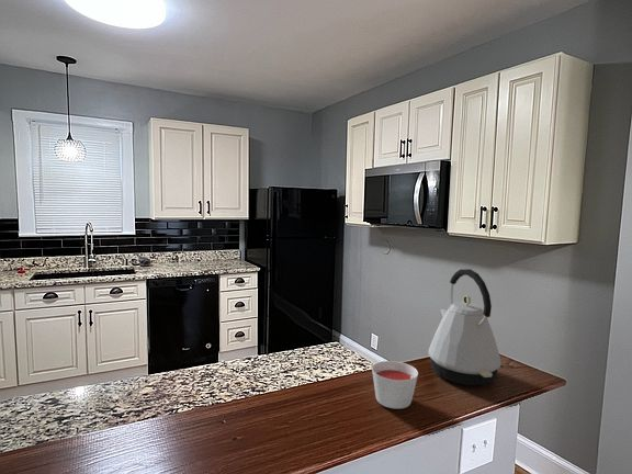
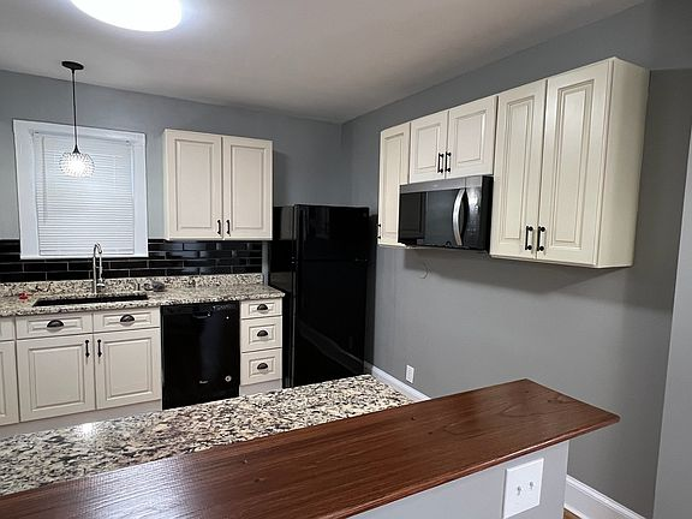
- candle [371,360,419,410]
- kettle [428,268,501,386]
